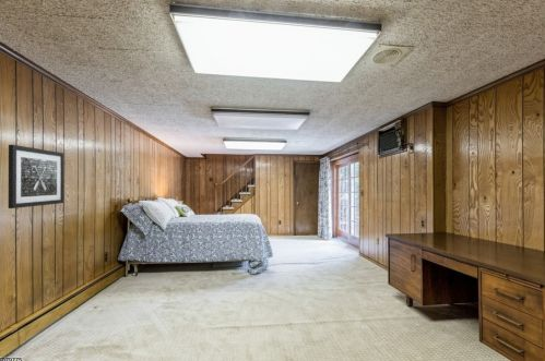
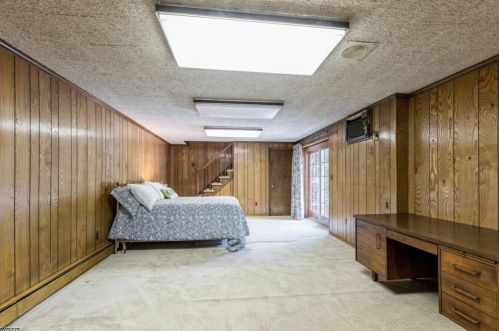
- wall art [8,144,64,209]
